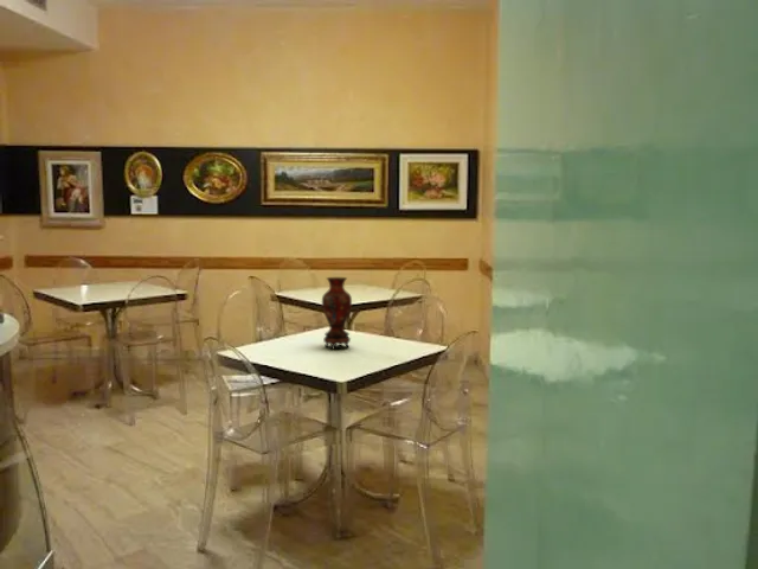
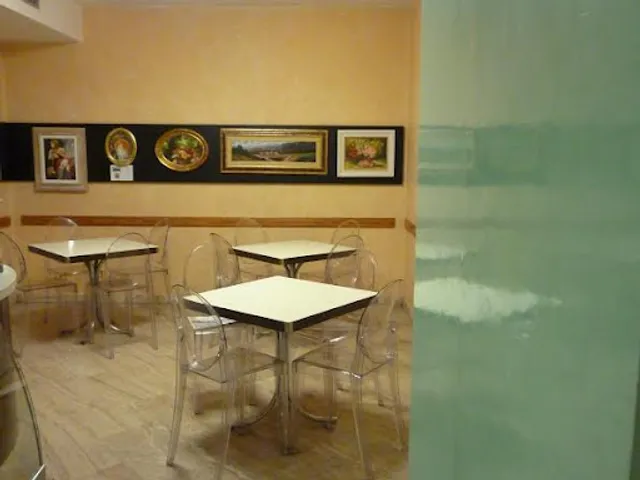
- vase [321,276,353,351]
